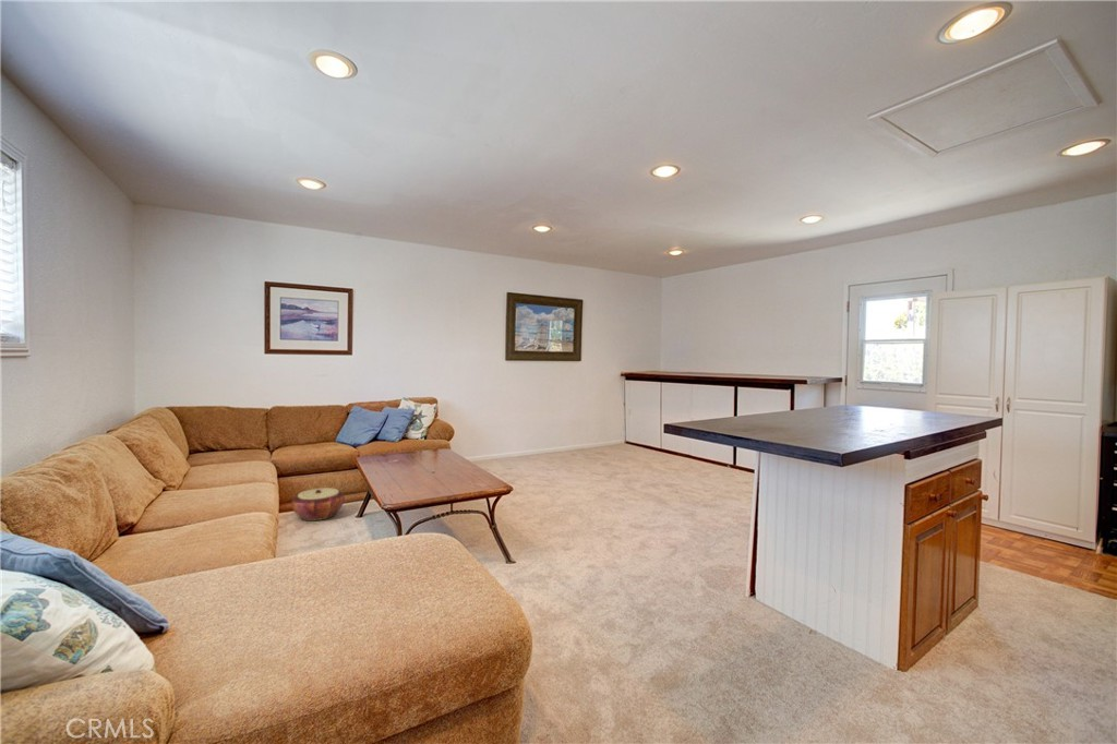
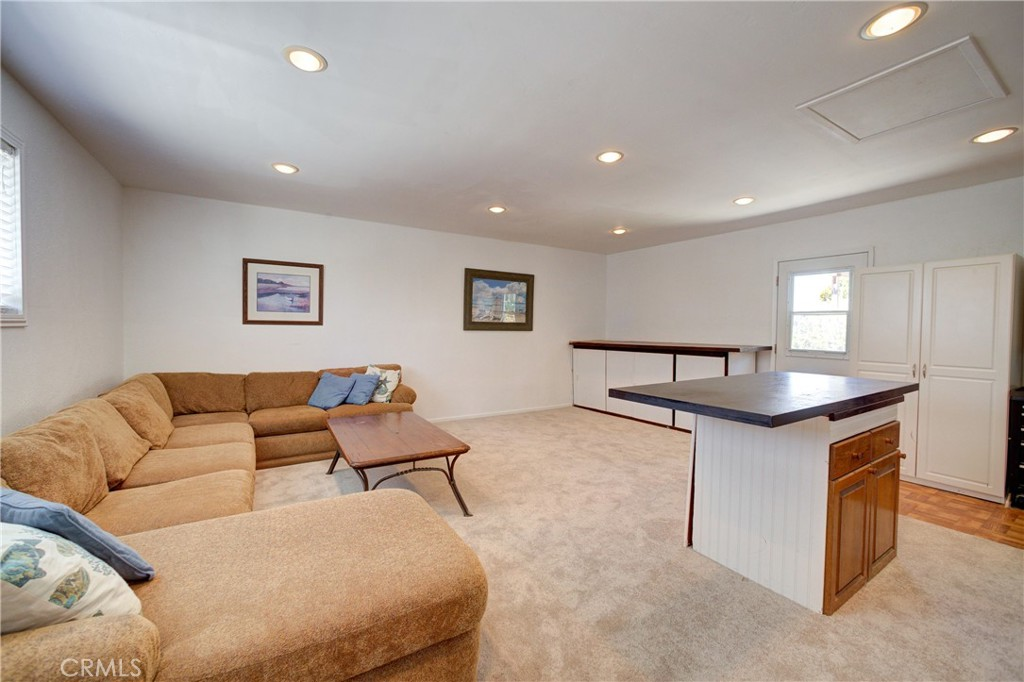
- woven basket [290,487,346,521]
